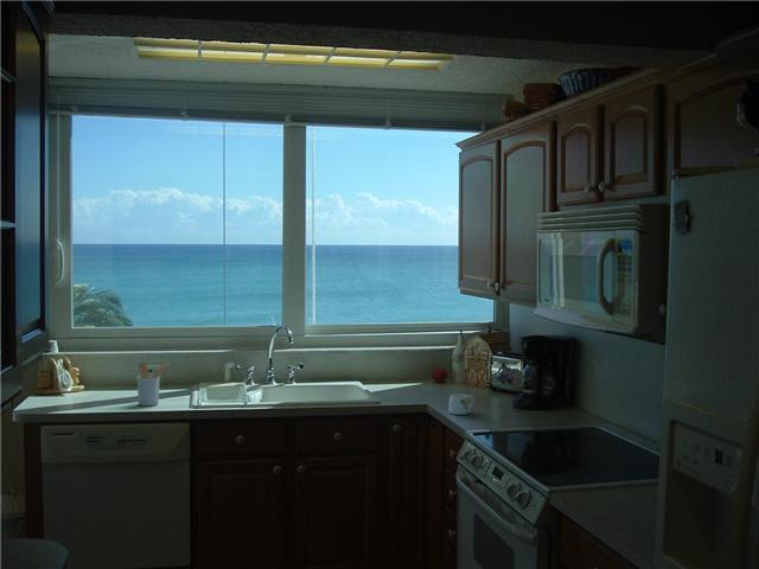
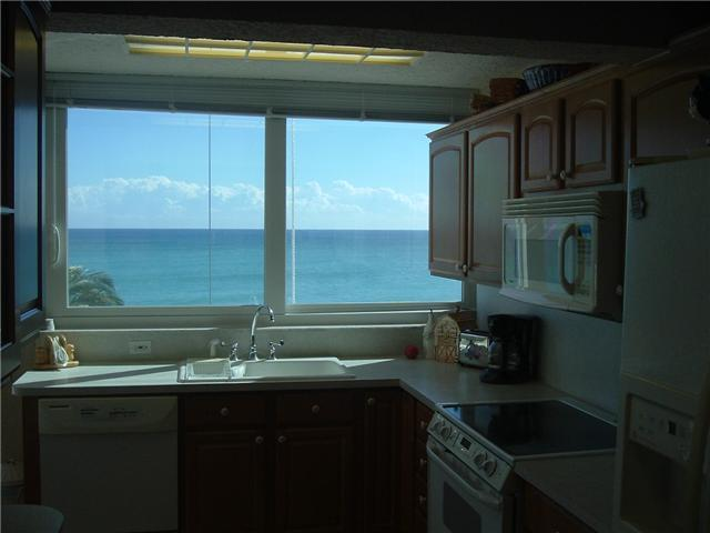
- utensil holder [135,362,170,407]
- mug [448,392,474,416]
